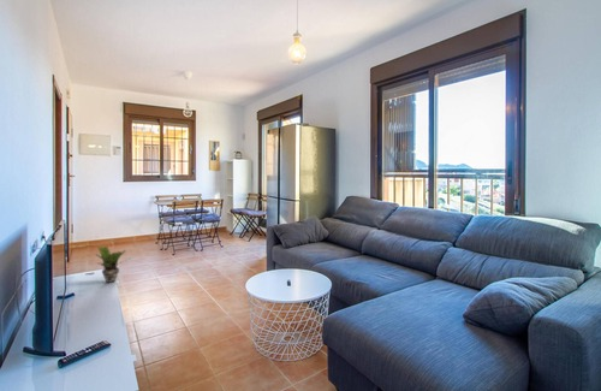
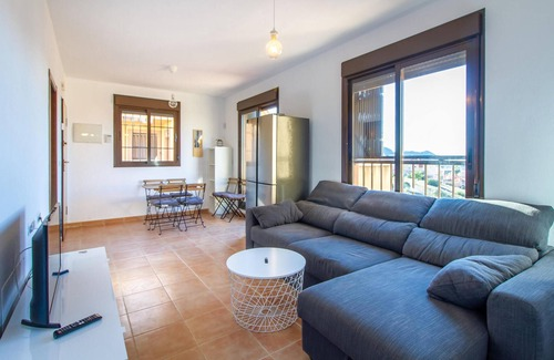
- potted plant [94,245,133,284]
